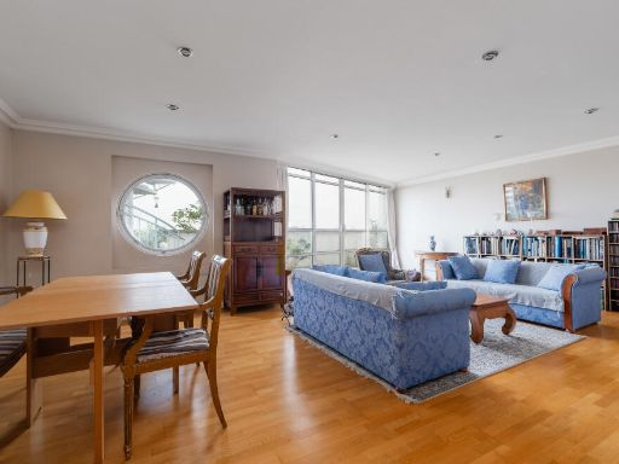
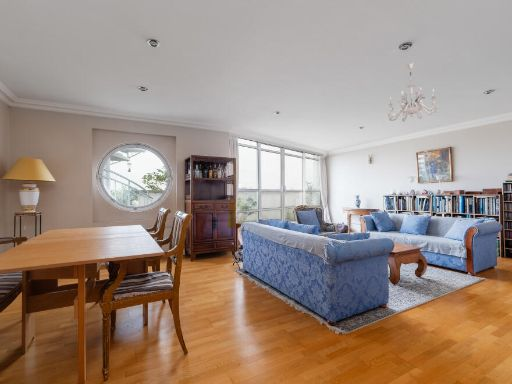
+ chandelier [387,62,439,122]
